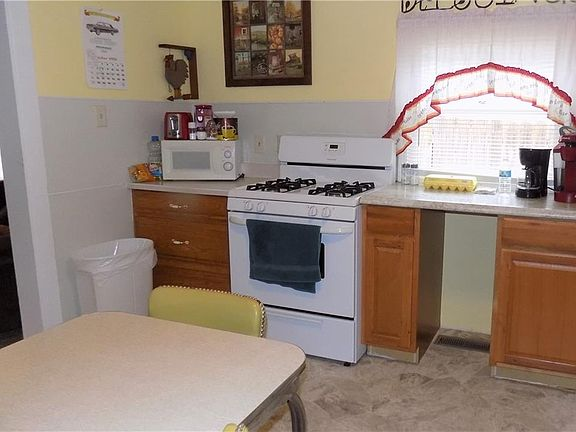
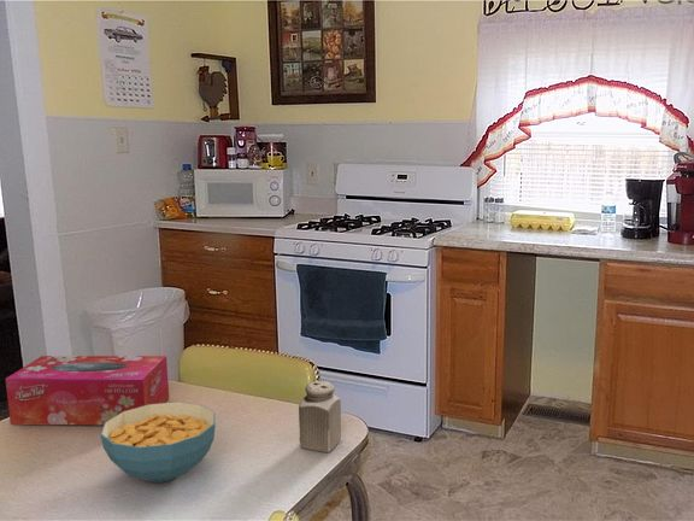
+ tissue box [5,355,170,426]
+ salt shaker [298,380,342,453]
+ cereal bowl [99,400,217,484]
